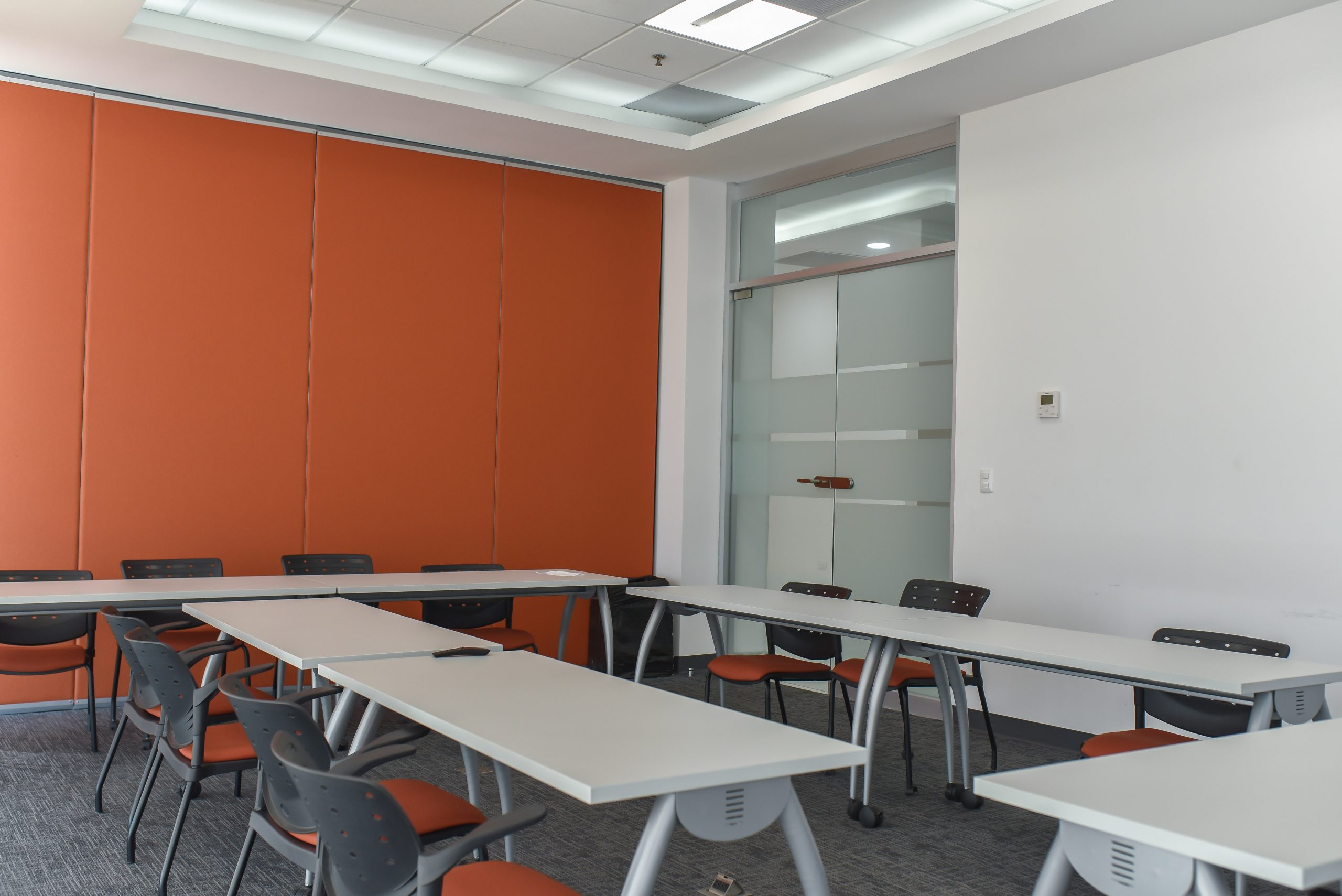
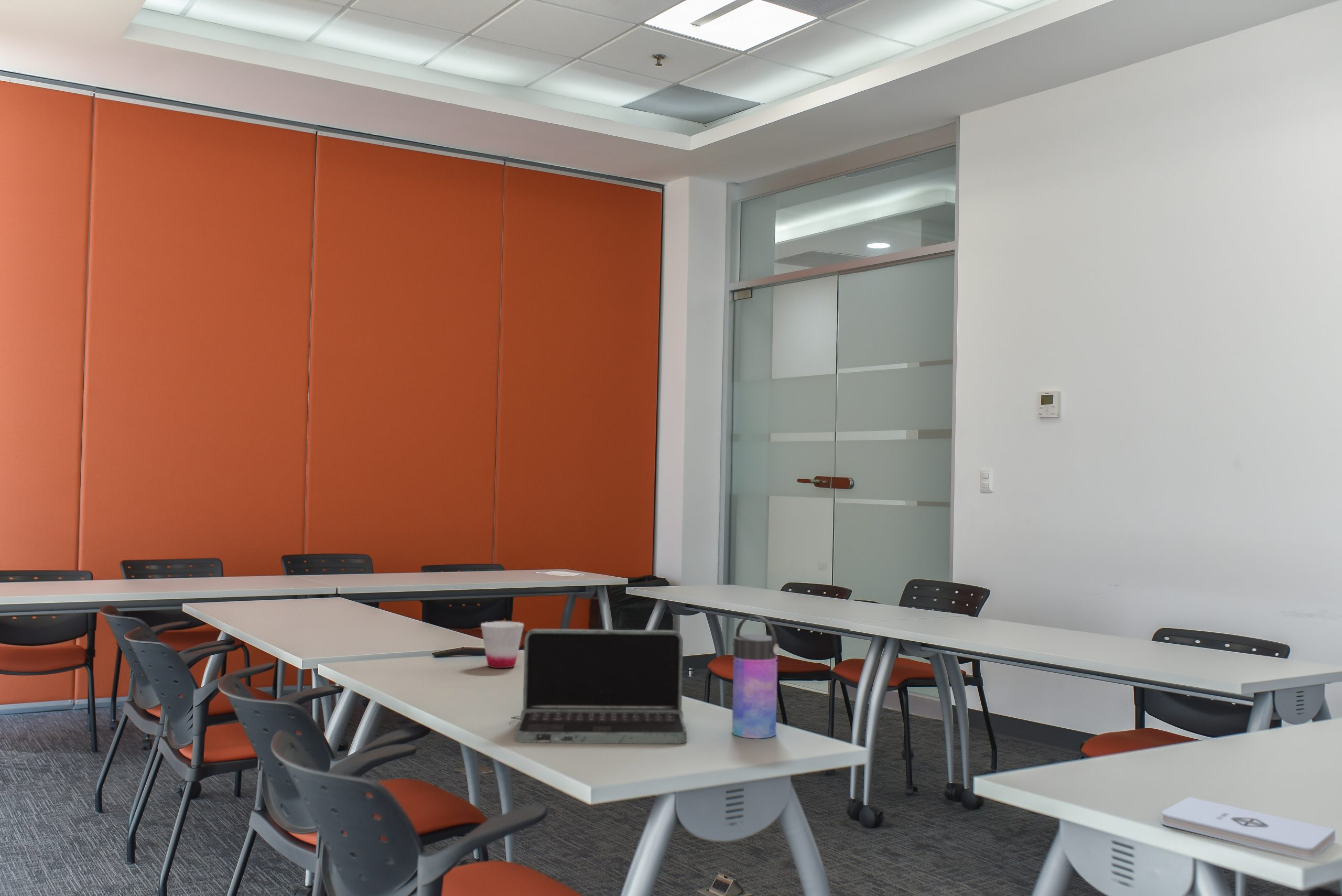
+ notepad [1161,796,1336,859]
+ cup [480,621,525,668]
+ laptop [510,628,687,744]
+ water bottle [732,614,780,739]
